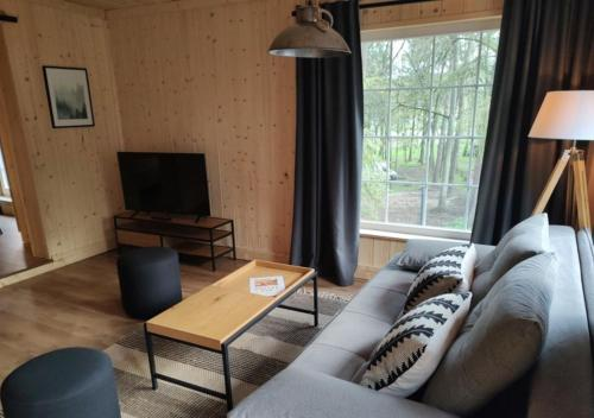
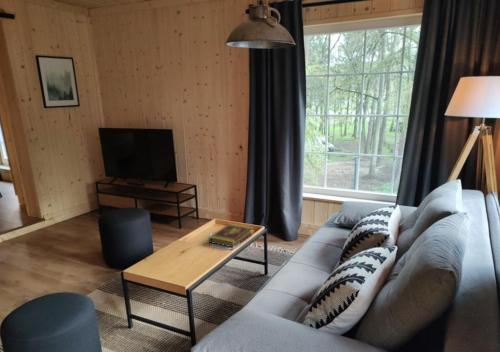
+ book [208,223,254,249]
